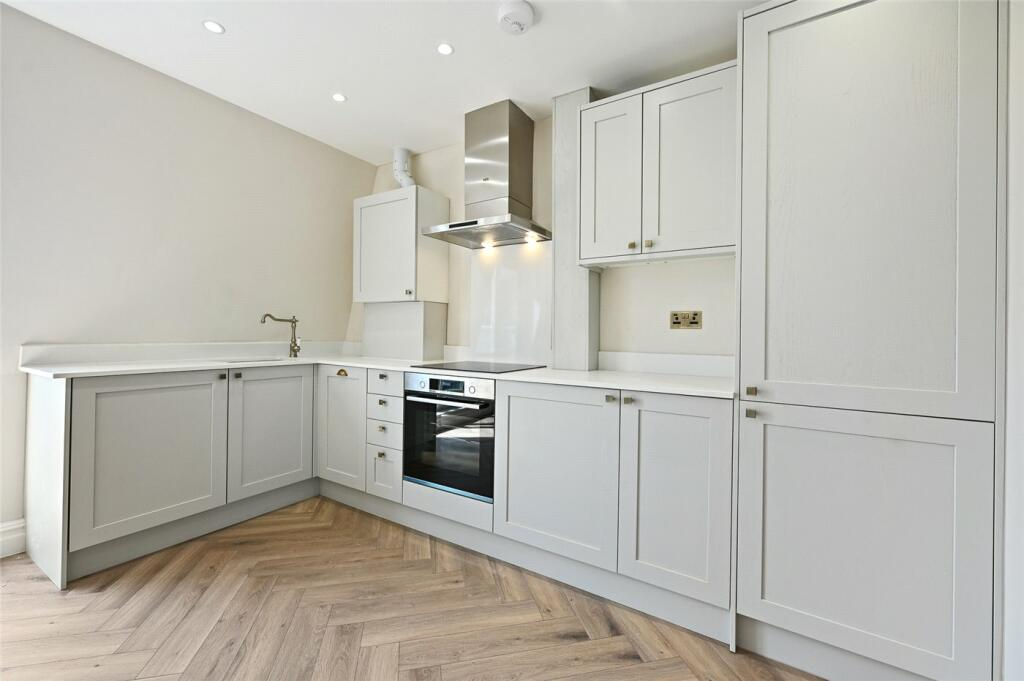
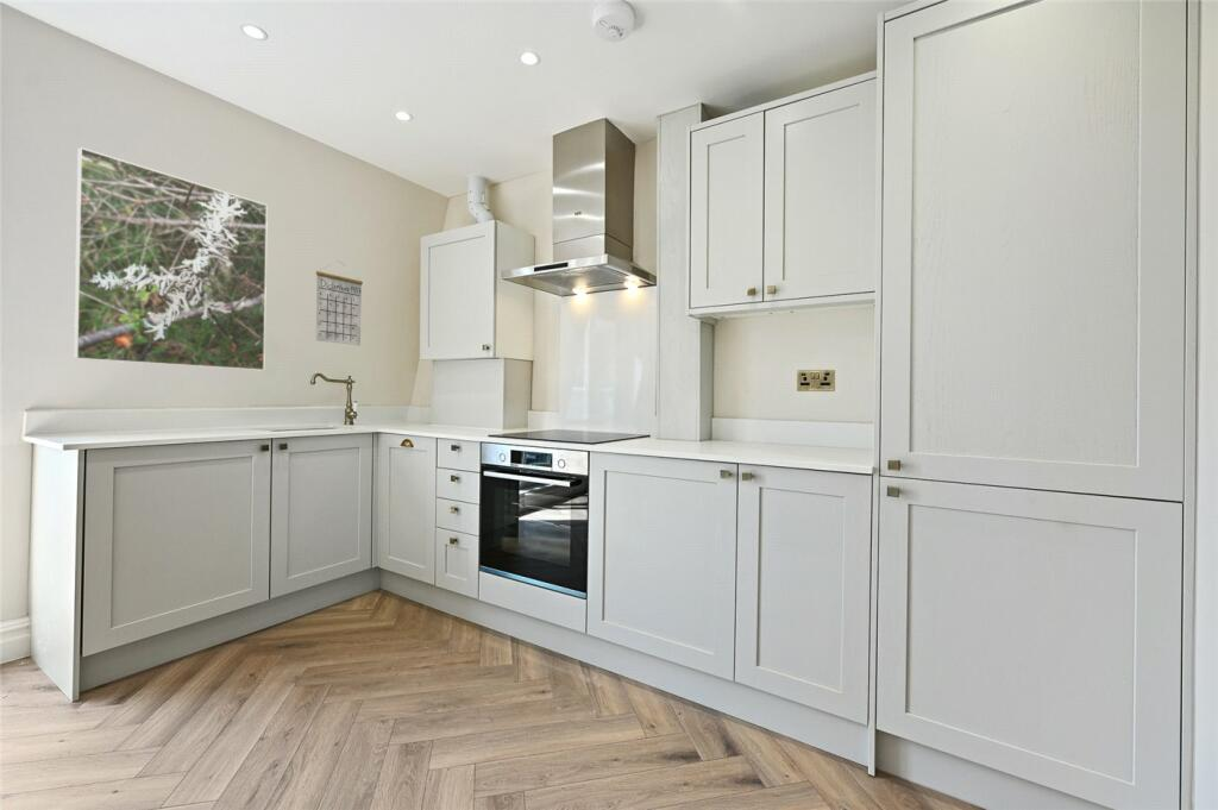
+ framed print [73,146,269,372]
+ calendar [315,259,364,346]
